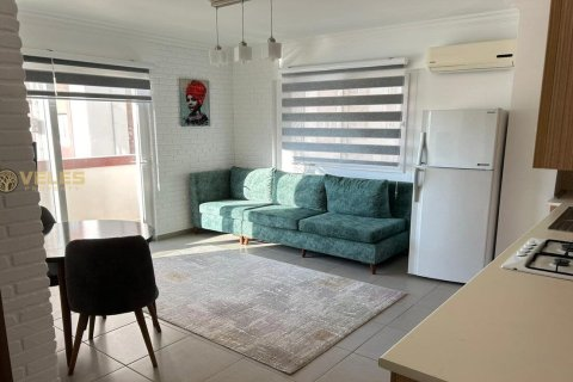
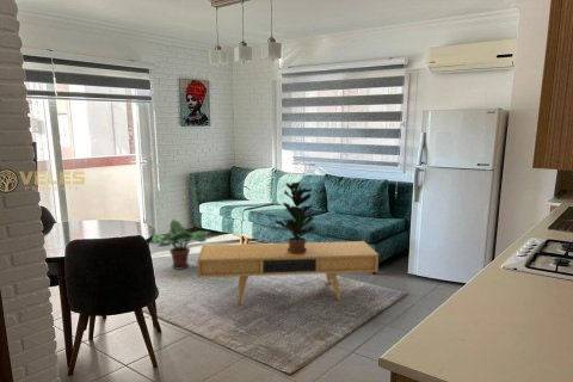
+ potted plant [148,218,211,271]
+ tv console [196,240,380,306]
+ potted plant [273,180,319,254]
